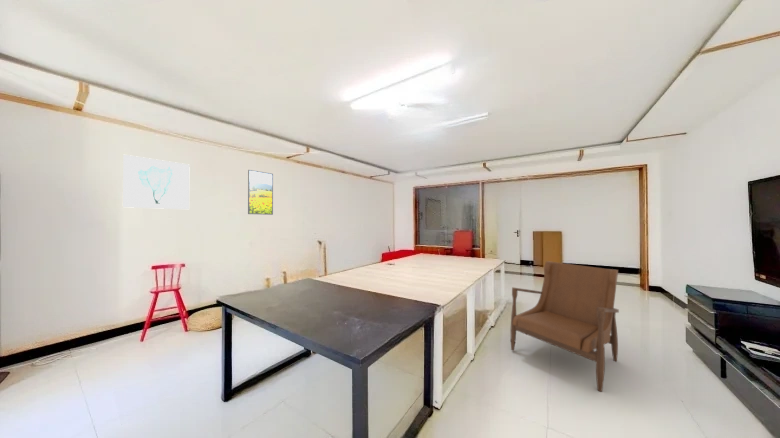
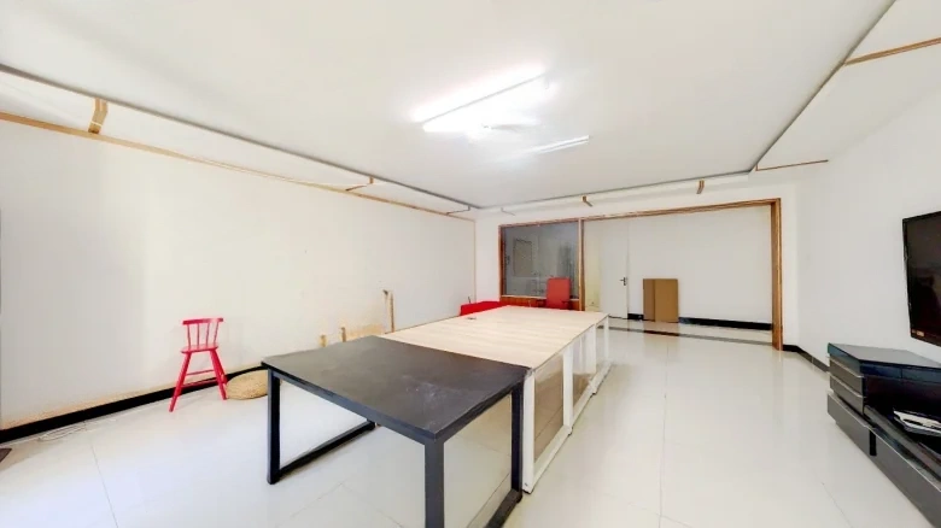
- armchair [510,260,620,393]
- wall art [122,154,191,210]
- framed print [247,169,274,216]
